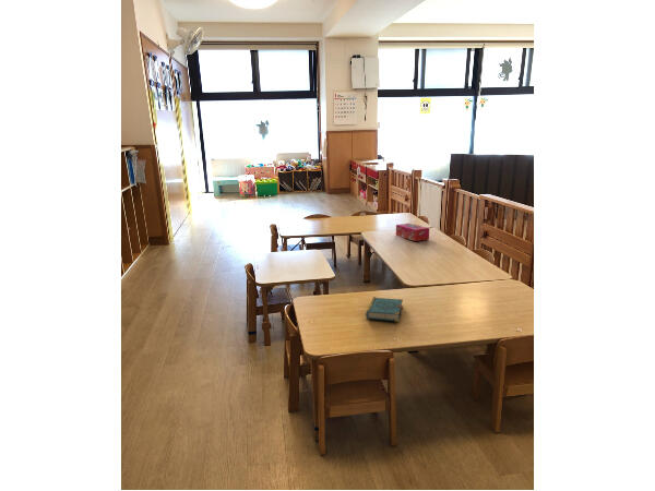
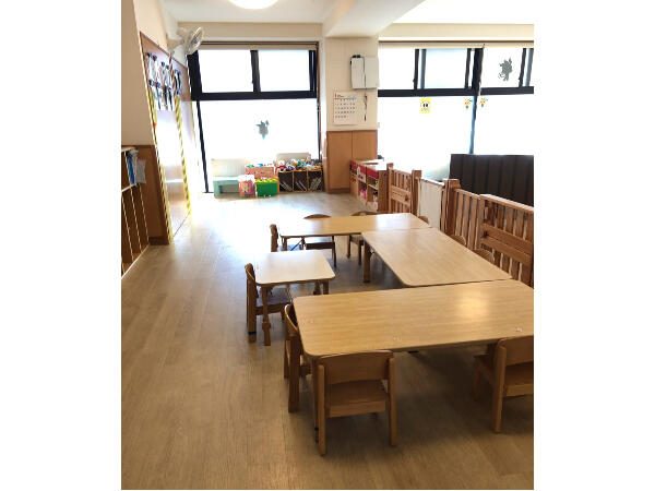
- tissue box [395,223,430,242]
- book [365,296,404,323]
